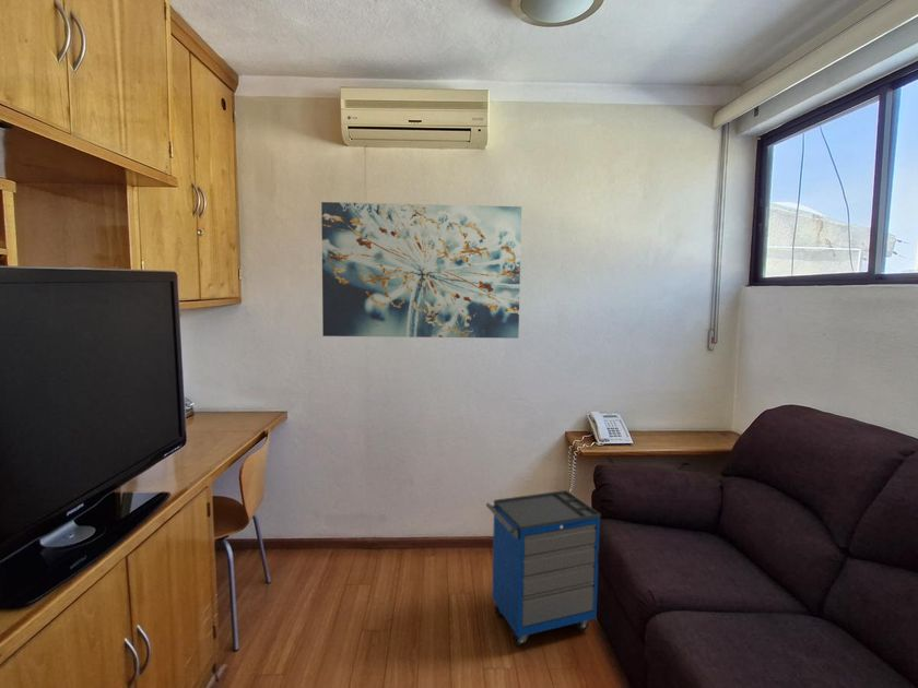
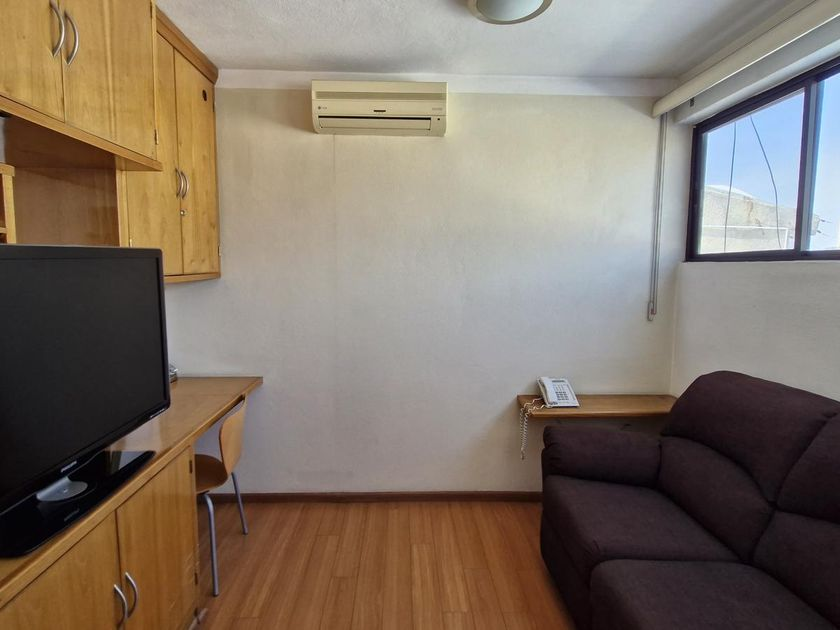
- cabinet [485,489,602,648]
- wall art [320,201,522,340]
